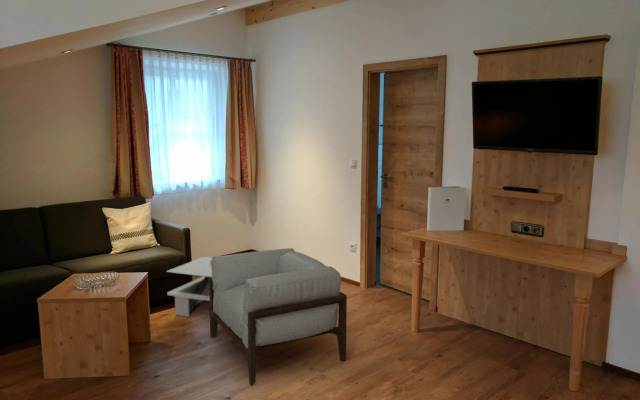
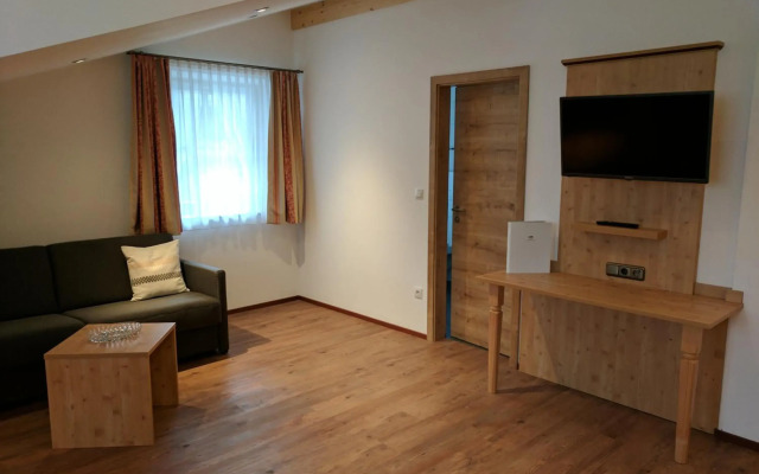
- armchair [208,247,348,387]
- side table [166,256,213,318]
